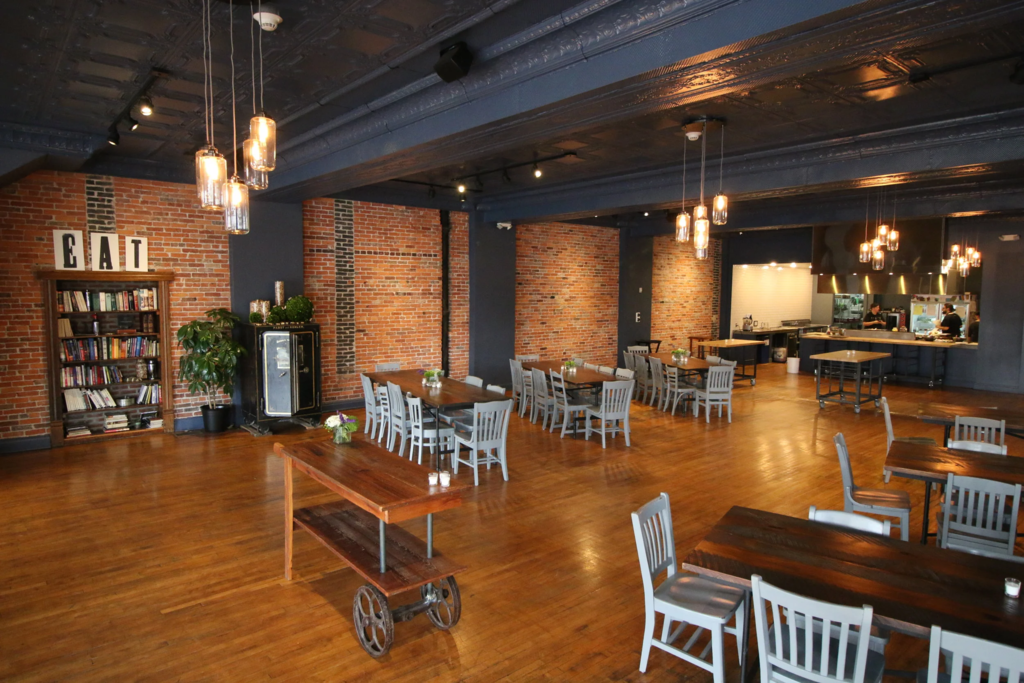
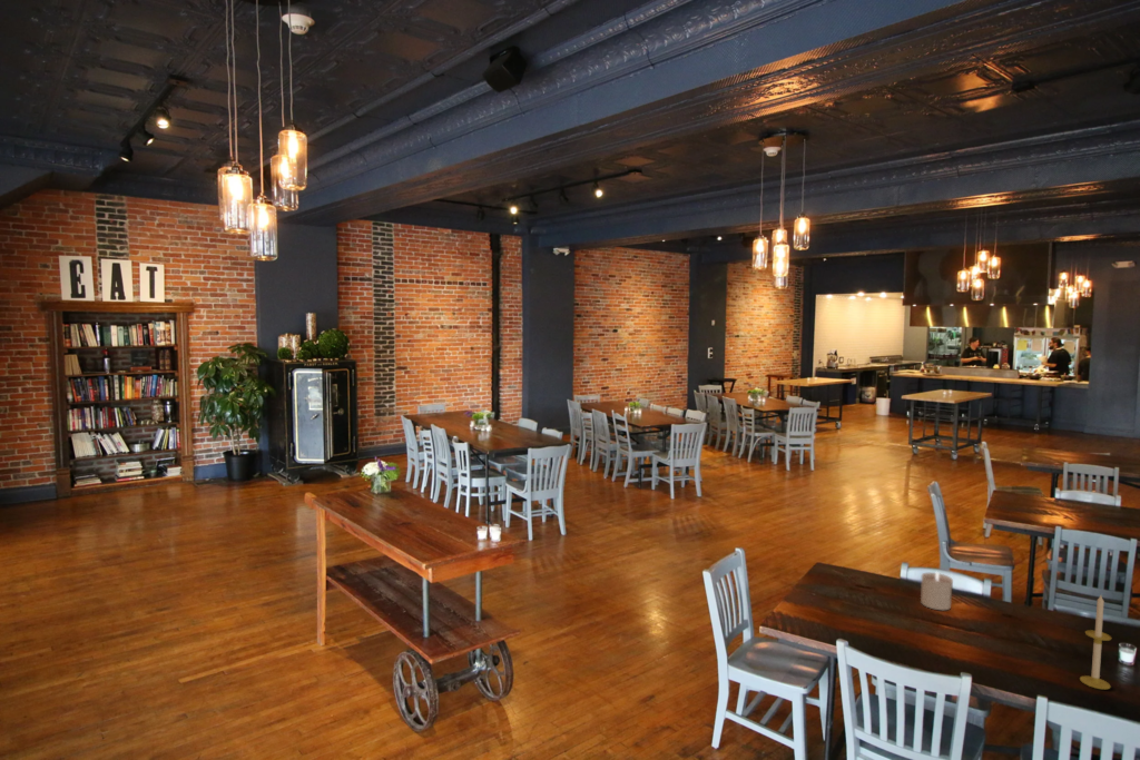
+ candle [920,571,954,611]
+ candle [1079,594,1112,690]
